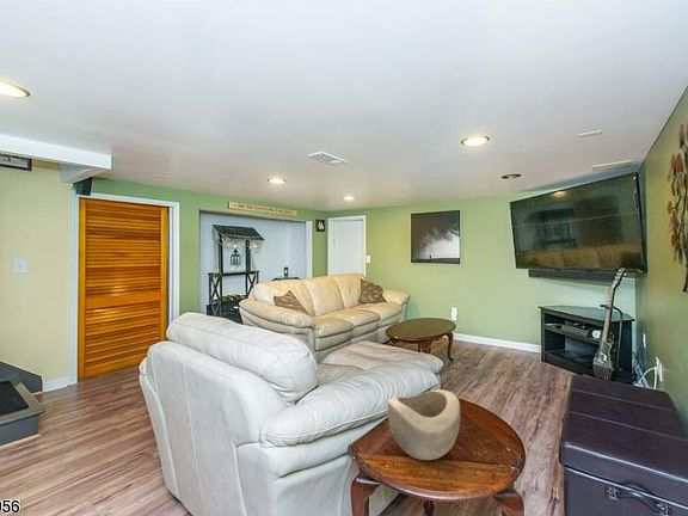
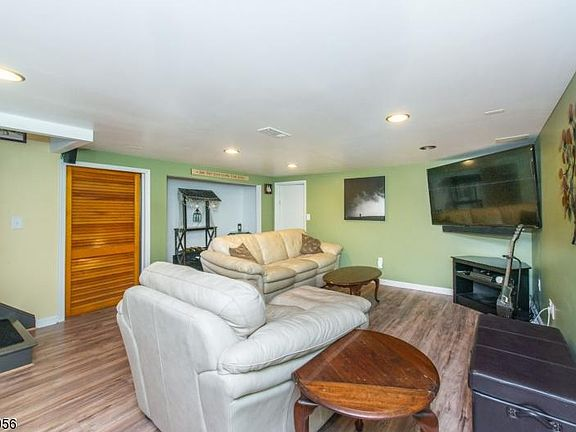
- decorative bowl [387,388,461,461]
